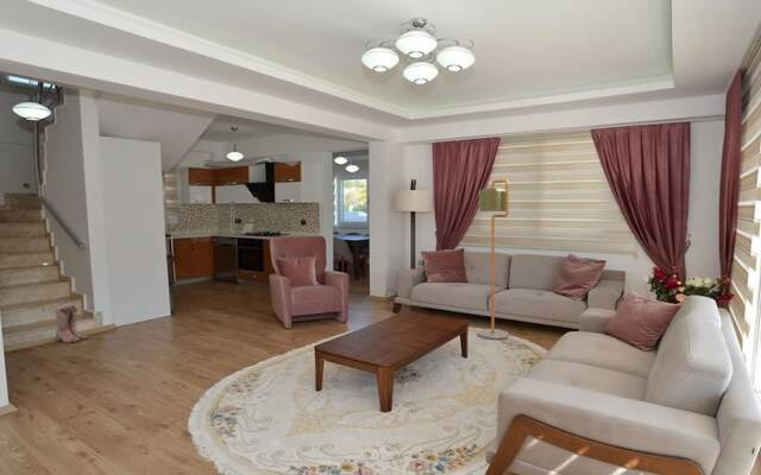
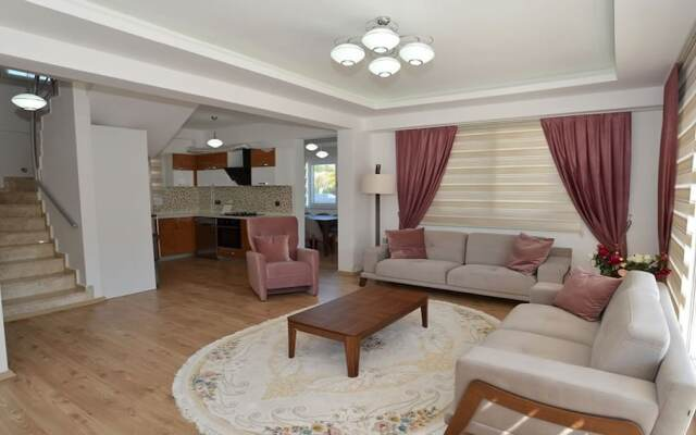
- boots [54,304,89,343]
- floor lamp [477,178,510,341]
